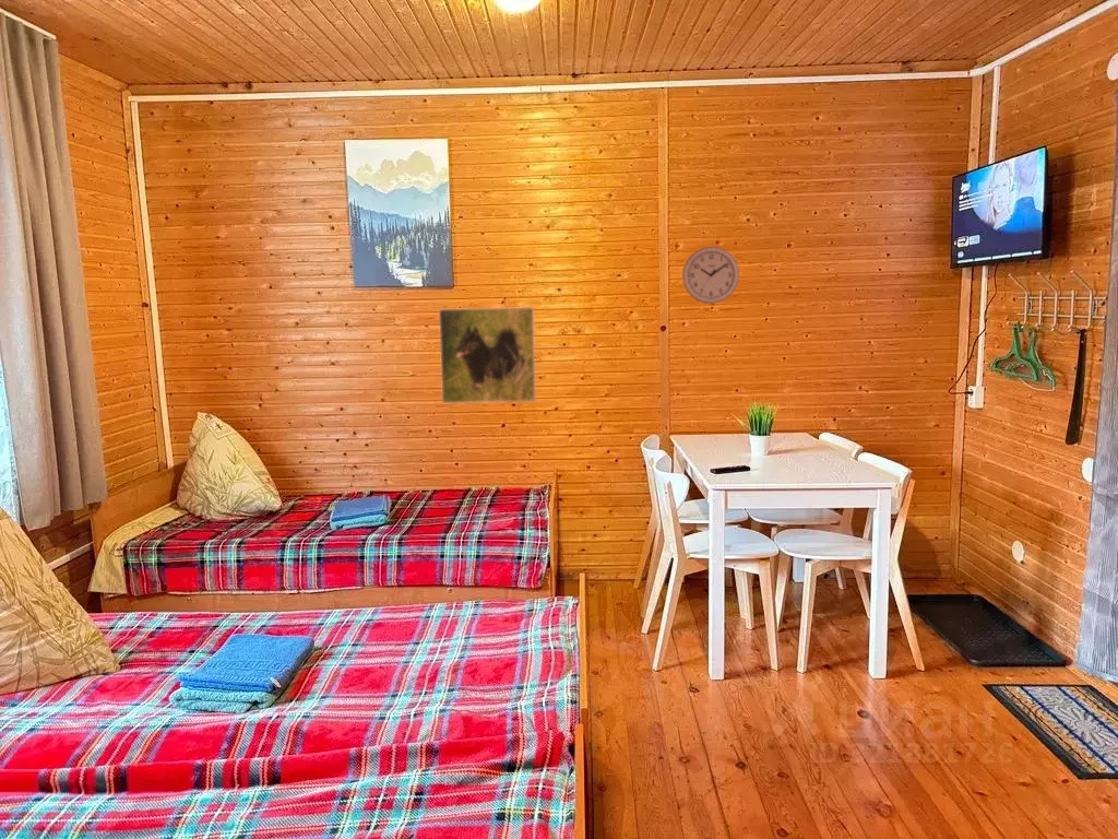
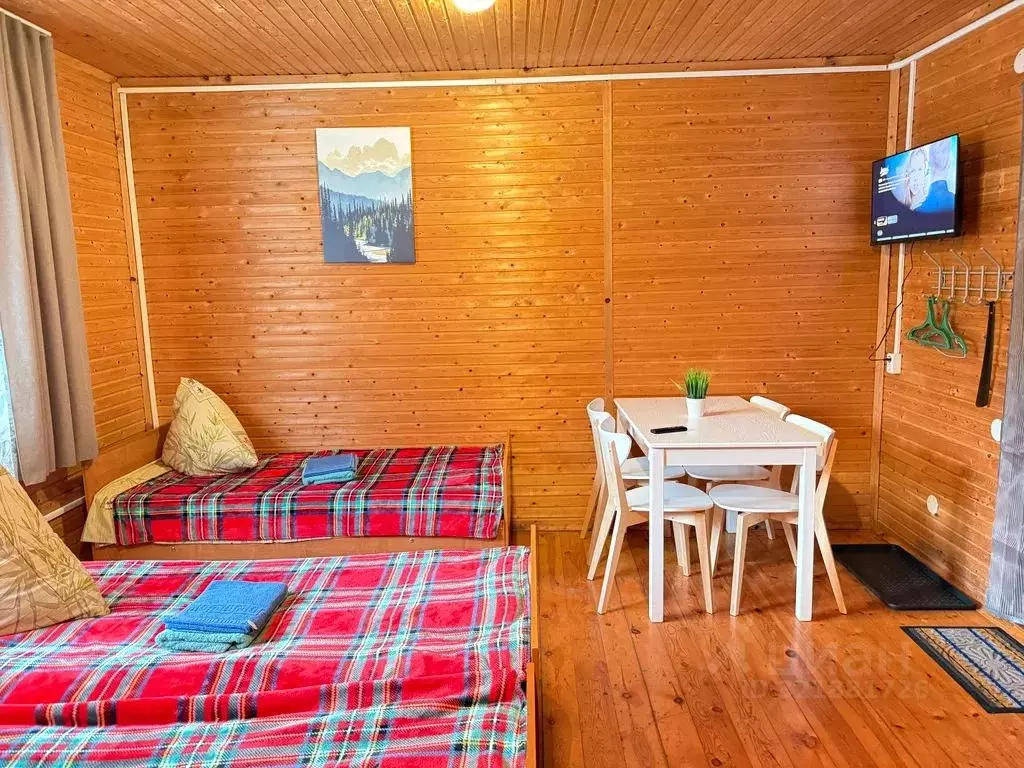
- wall clock [681,246,740,305]
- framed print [438,306,537,404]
